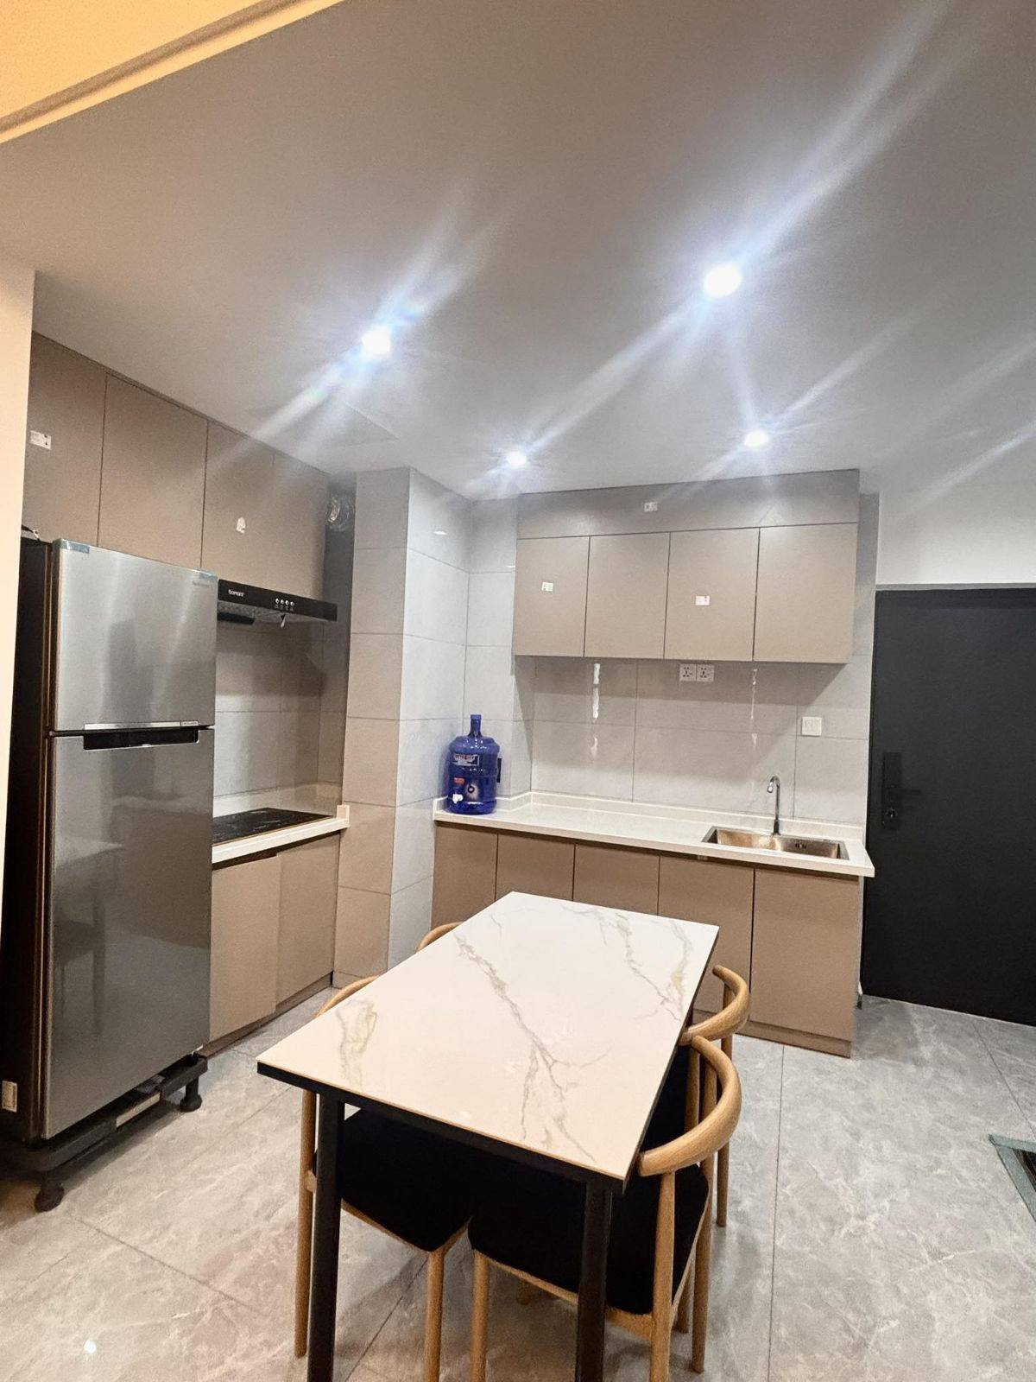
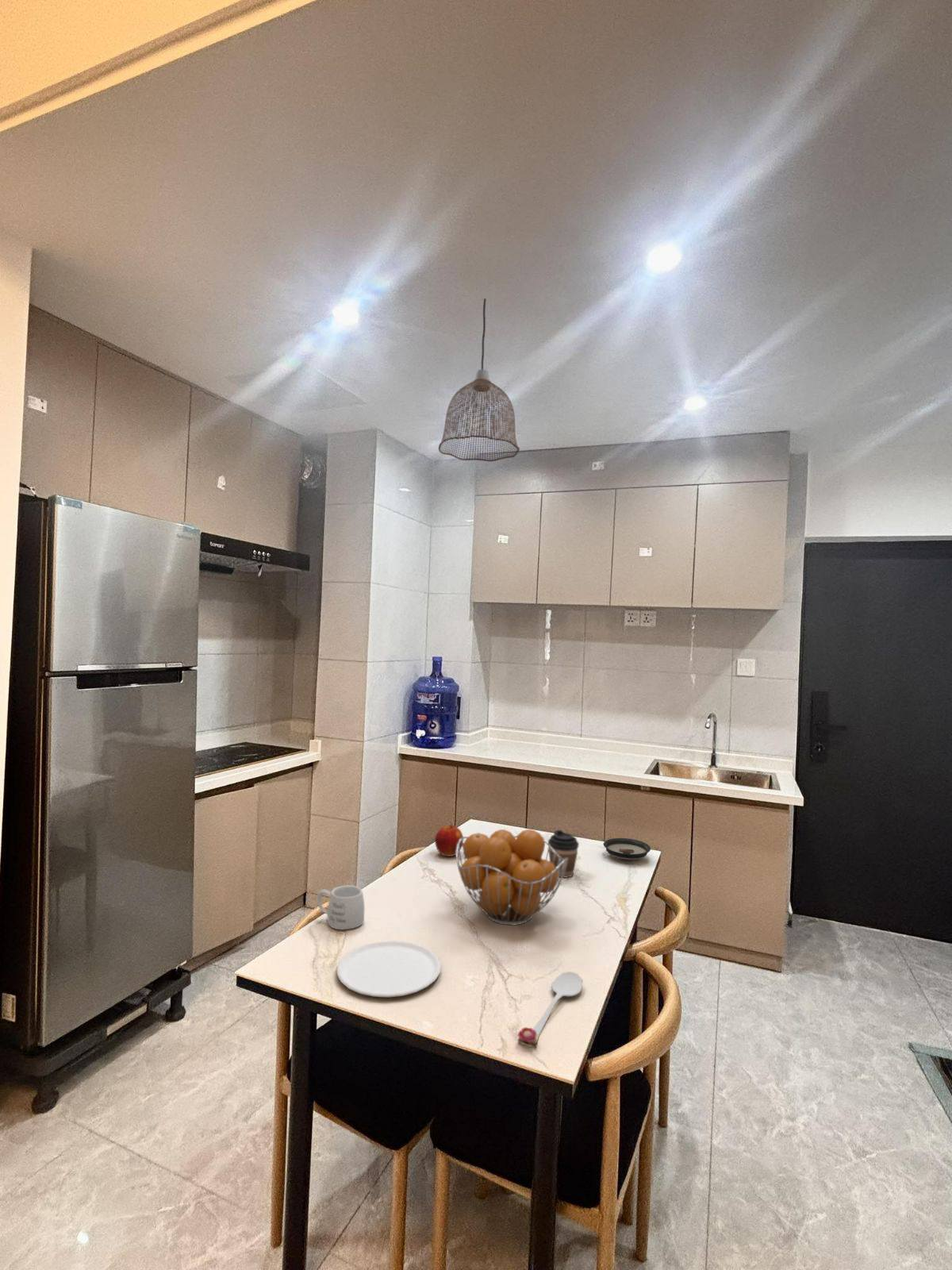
+ plate [336,940,442,999]
+ coffee cup [547,829,580,879]
+ fruit basket [455,829,568,926]
+ mug [317,884,366,930]
+ apple [434,822,464,857]
+ spoon [516,971,583,1049]
+ pendant lamp [438,298,520,463]
+ saucer [603,837,651,861]
